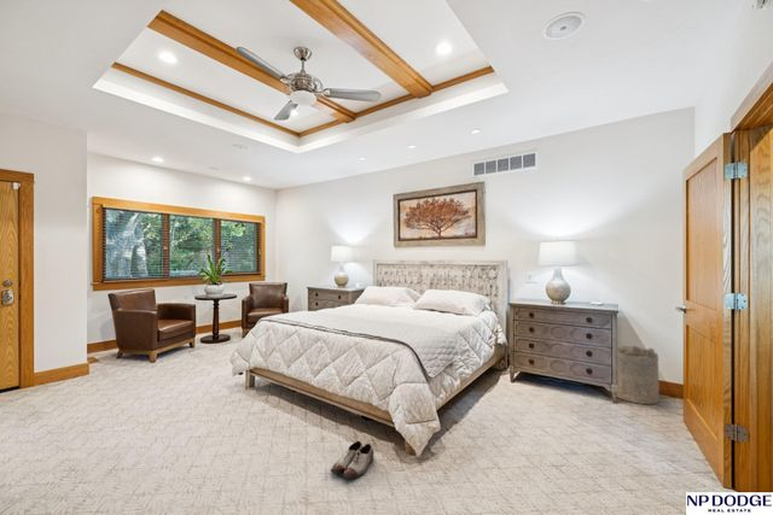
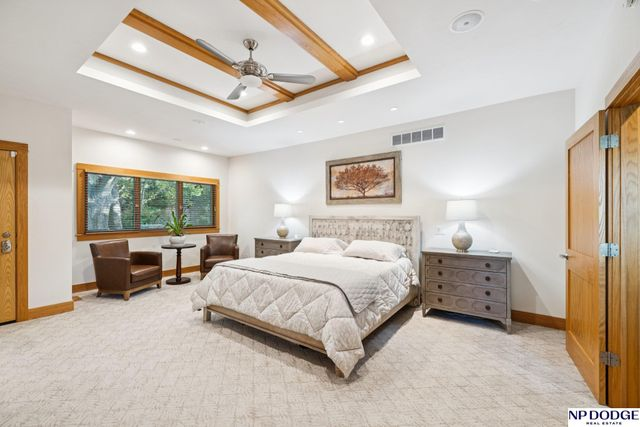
- shoe [330,440,374,480]
- laundry hamper [616,345,661,405]
